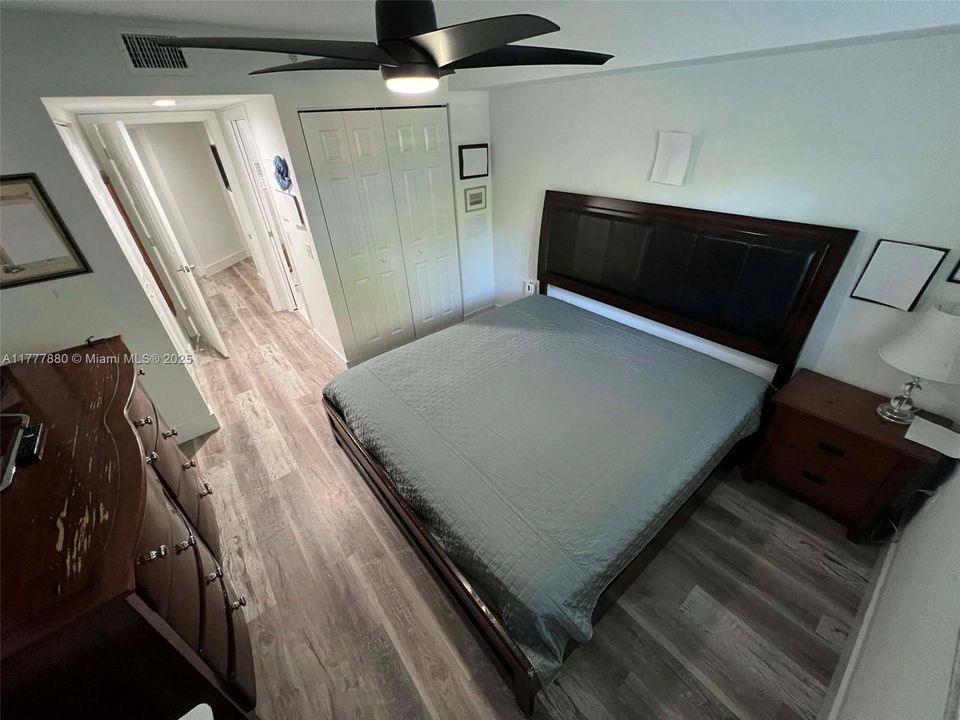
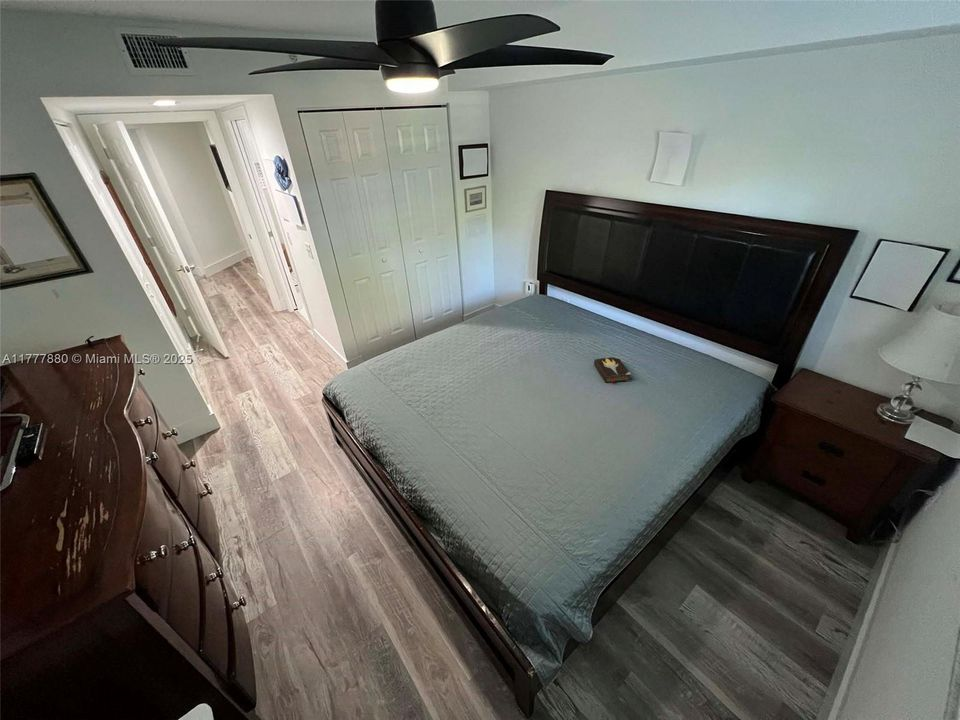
+ hardback book [593,355,632,384]
